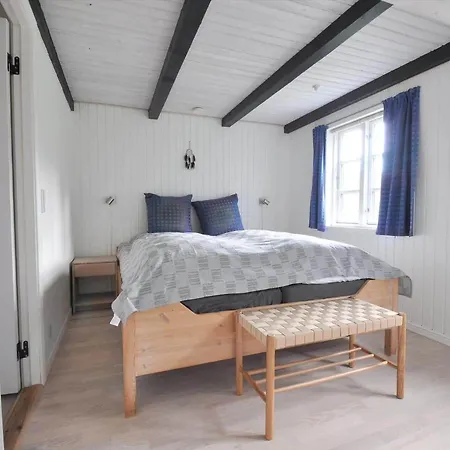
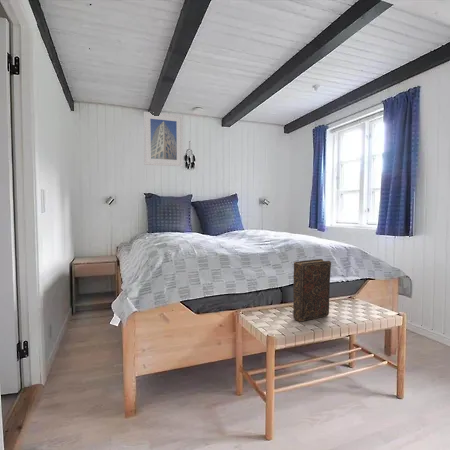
+ book [292,258,332,322]
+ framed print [143,111,184,167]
